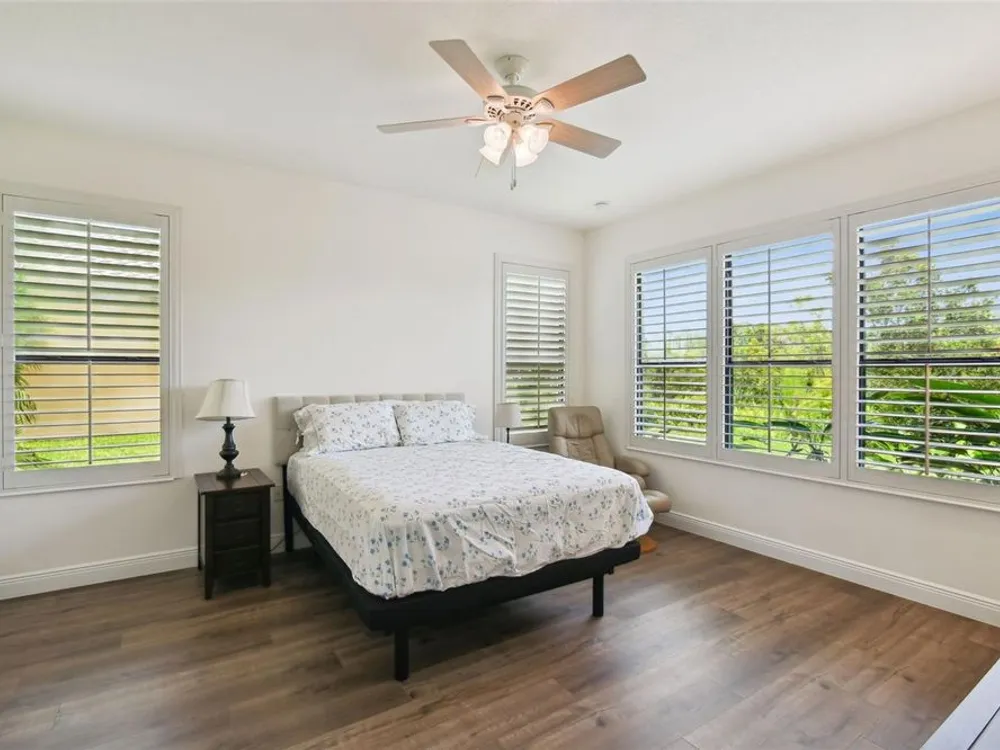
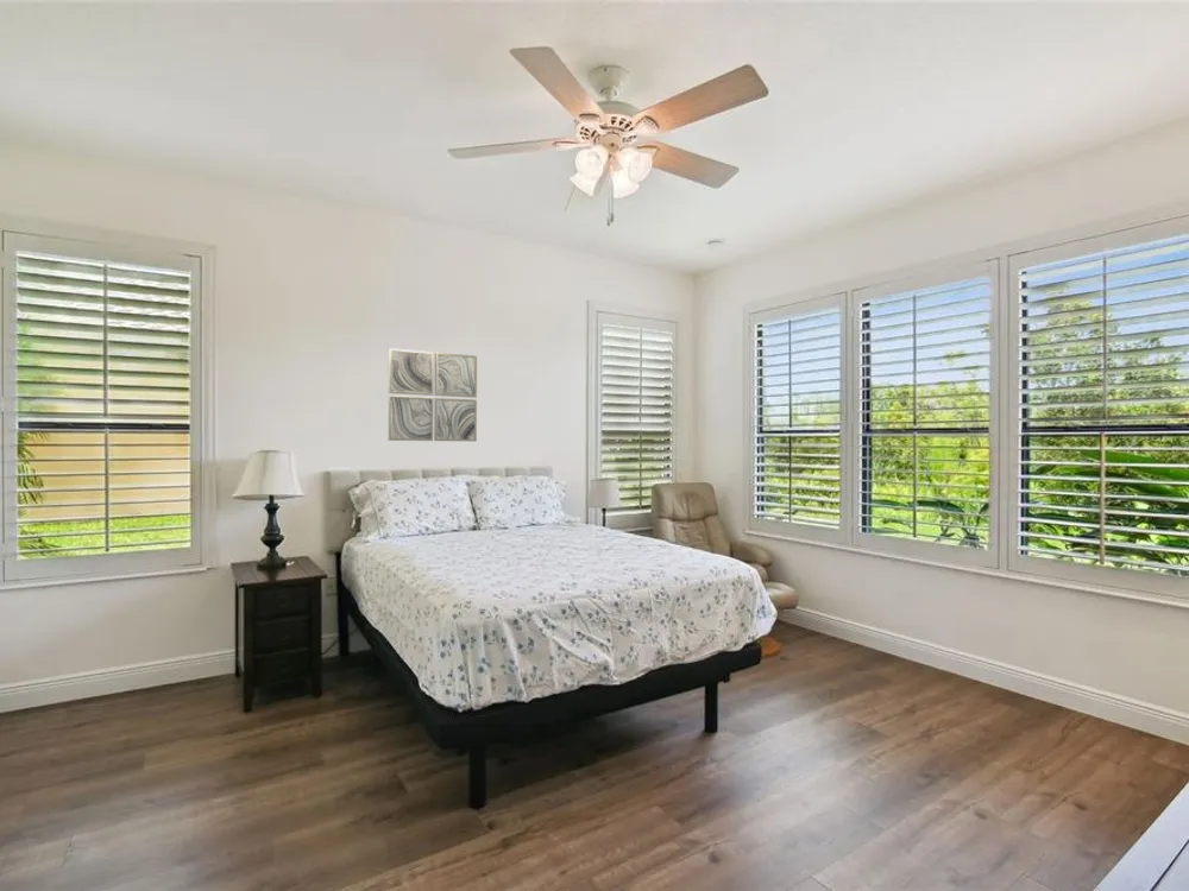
+ wall art [386,347,478,443]
